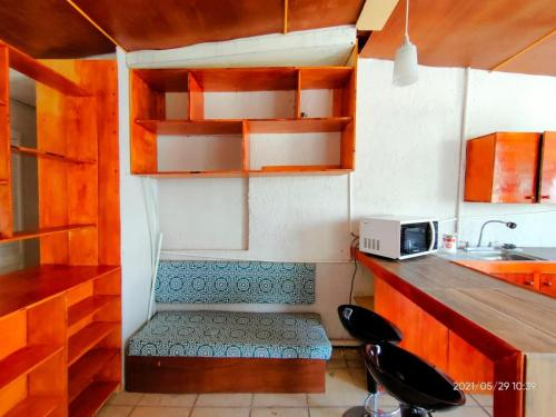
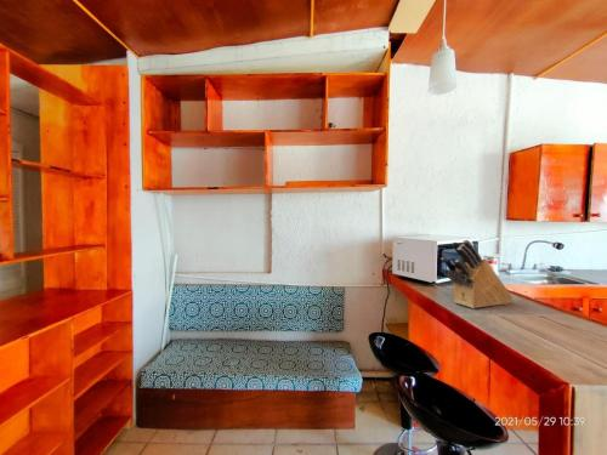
+ knife block [439,239,514,309]
